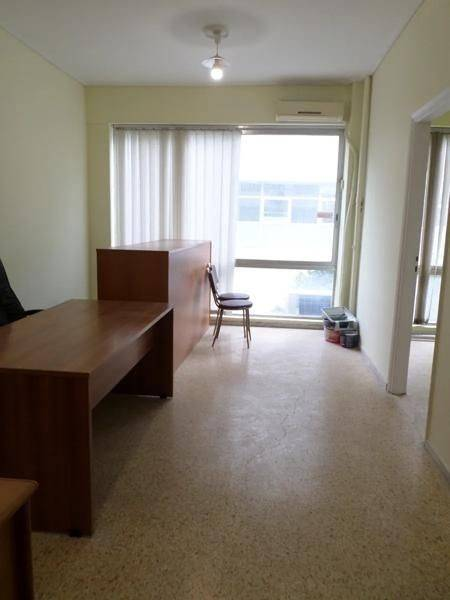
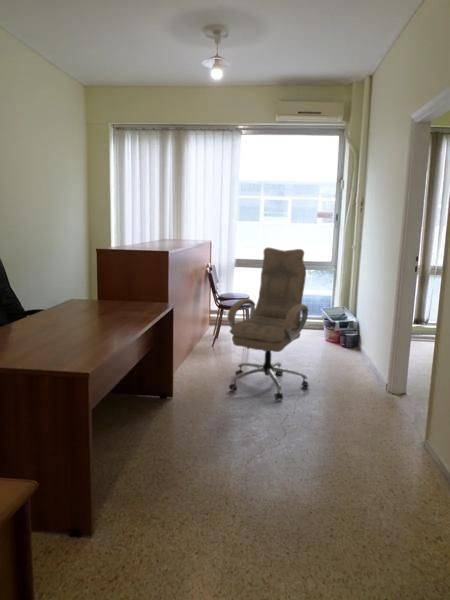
+ office chair [226,246,310,401]
